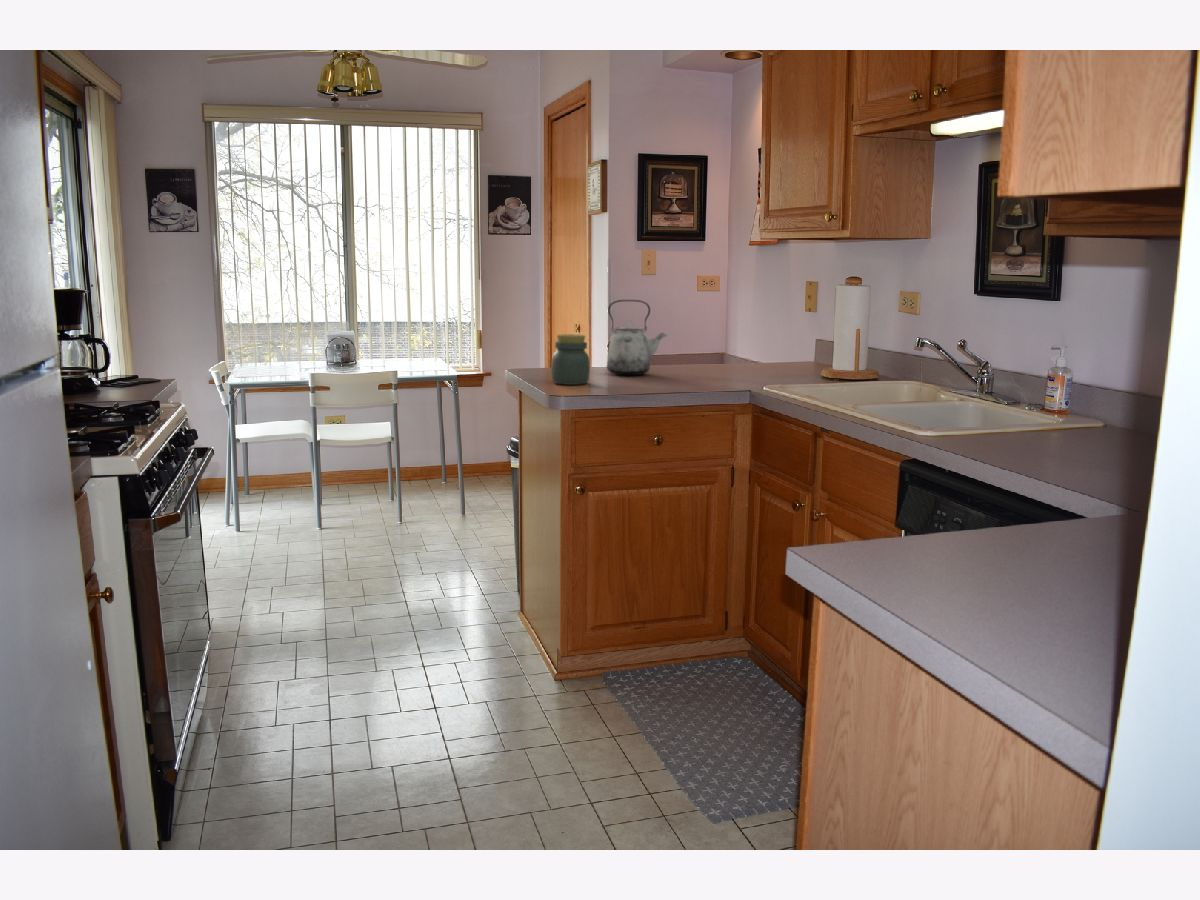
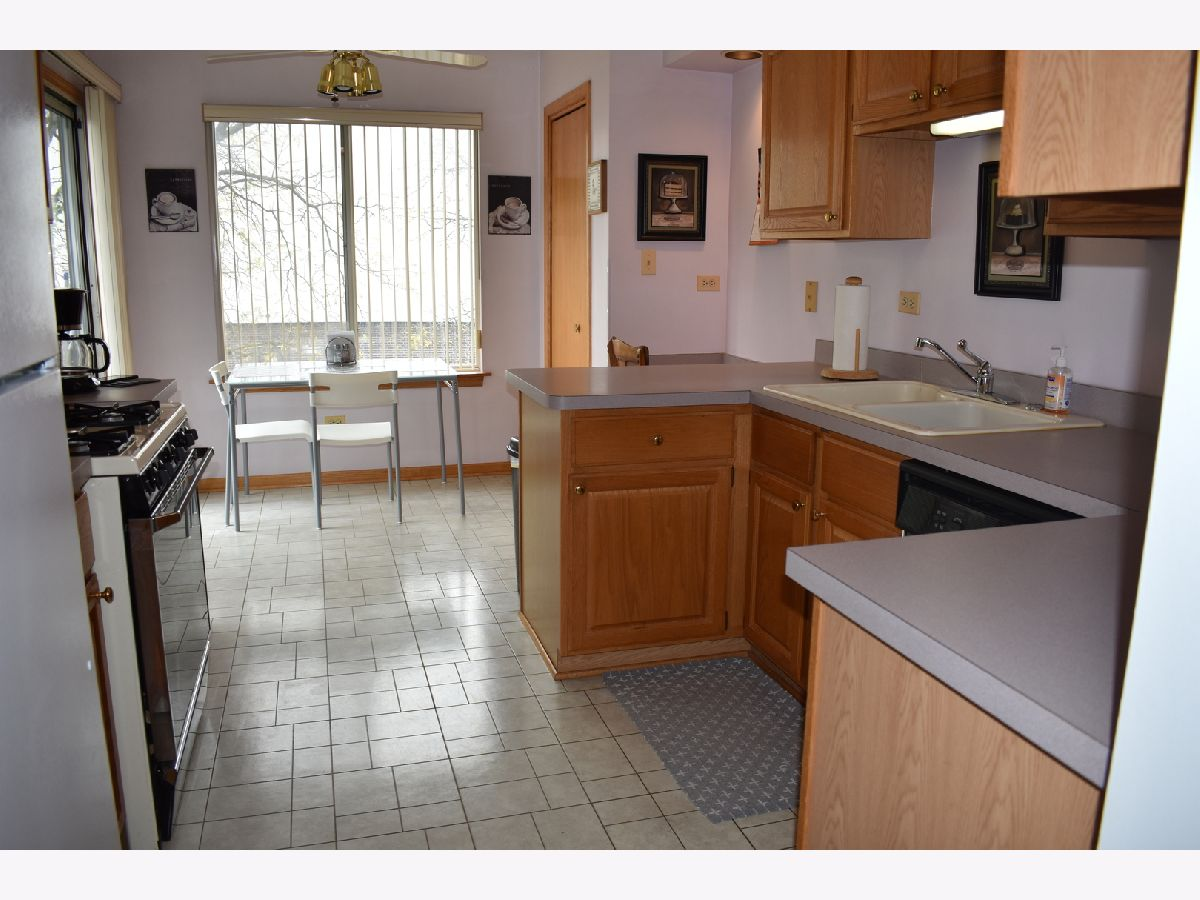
- kettle [606,299,668,376]
- jar [550,333,591,386]
